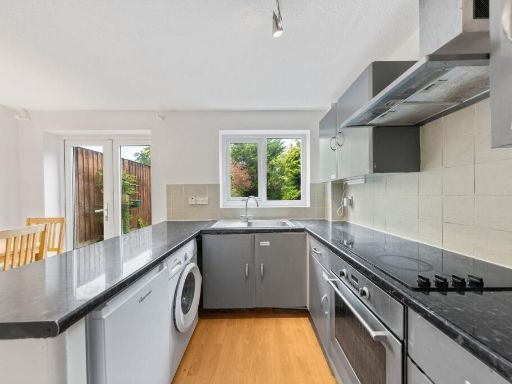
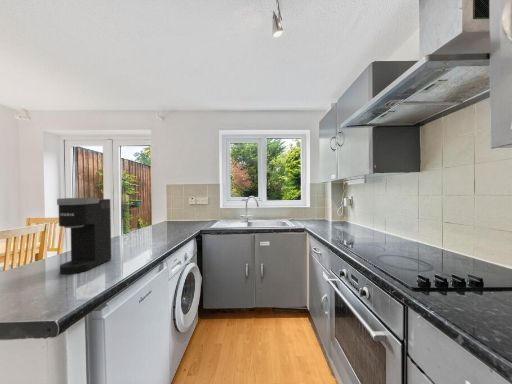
+ coffee maker [56,197,112,275]
